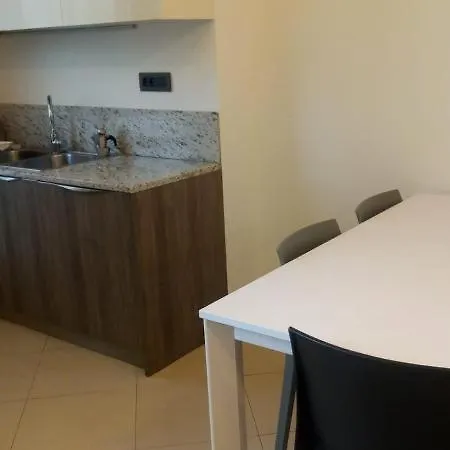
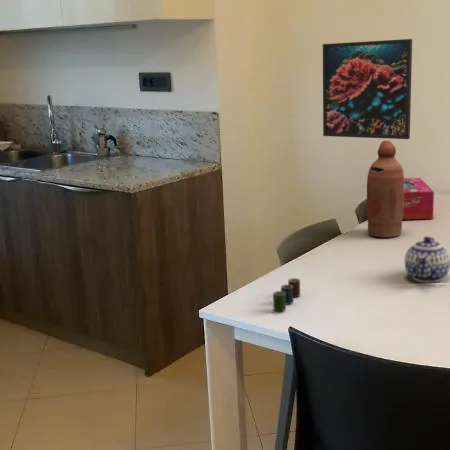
+ teapot [404,235,450,283]
+ bottle [366,140,405,238]
+ tissue box [402,177,435,220]
+ cup [272,277,301,312]
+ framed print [322,38,413,140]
